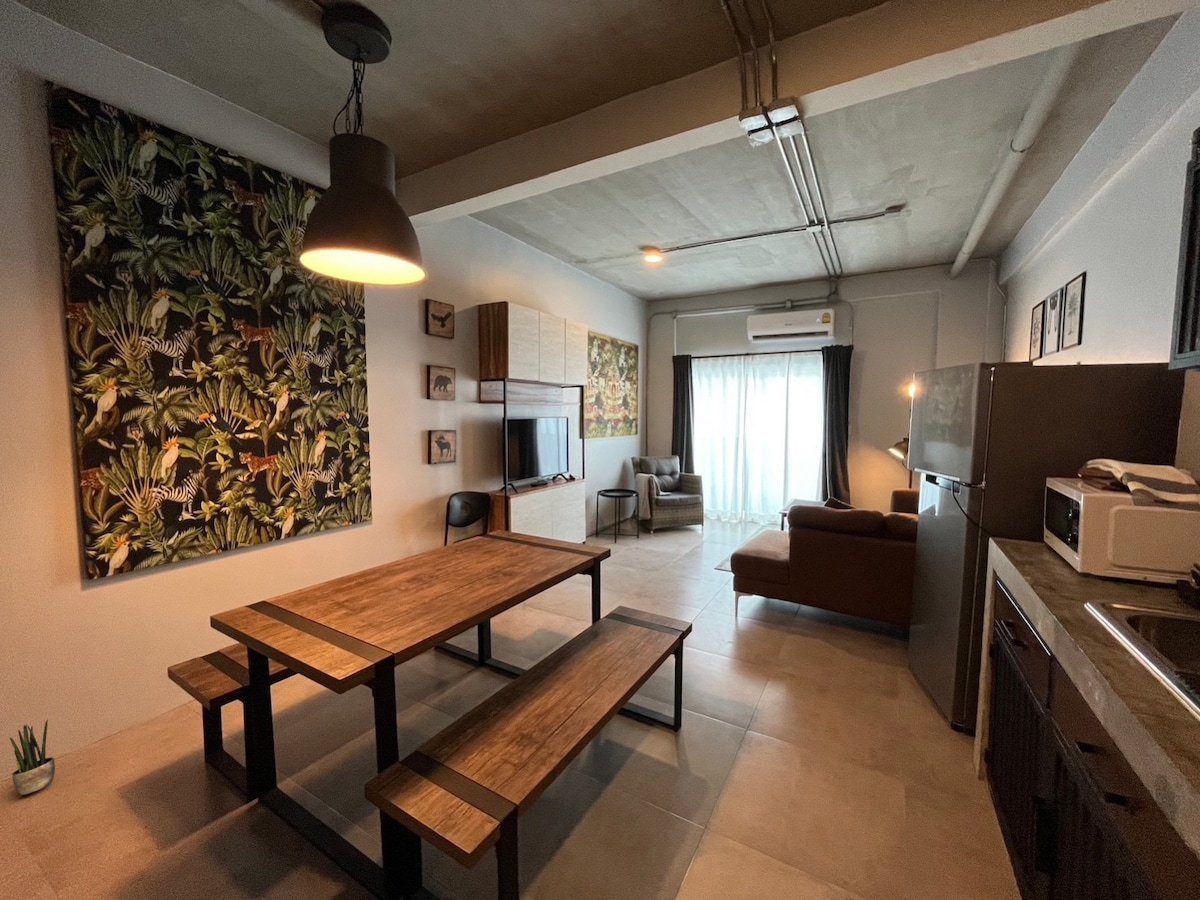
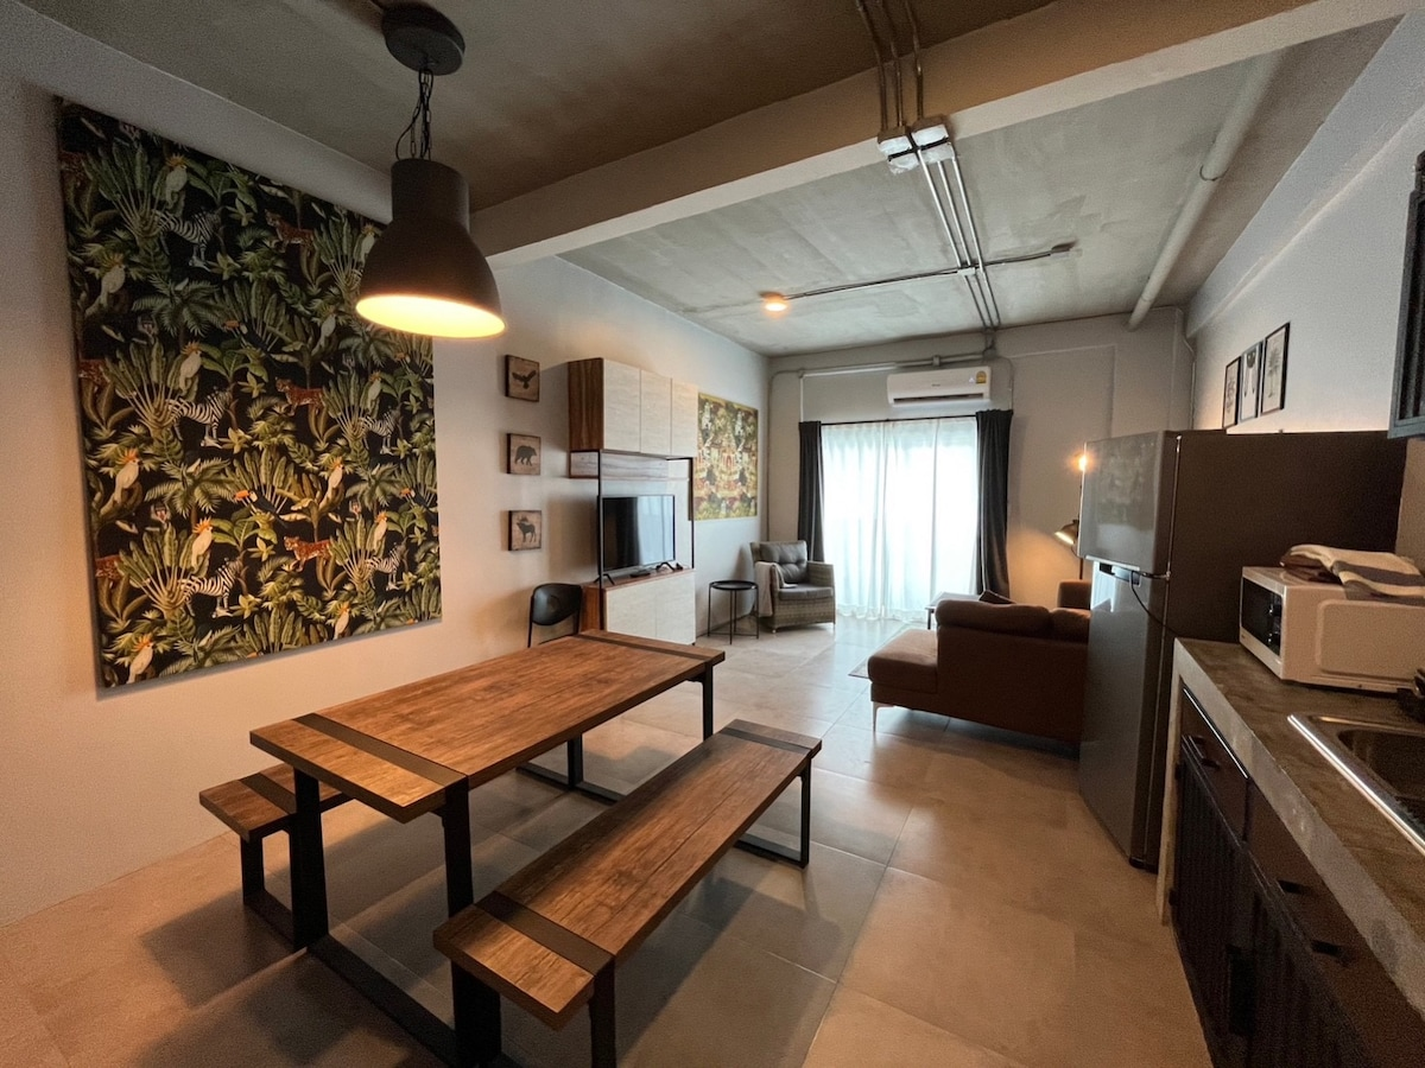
- potted plant [9,719,56,796]
